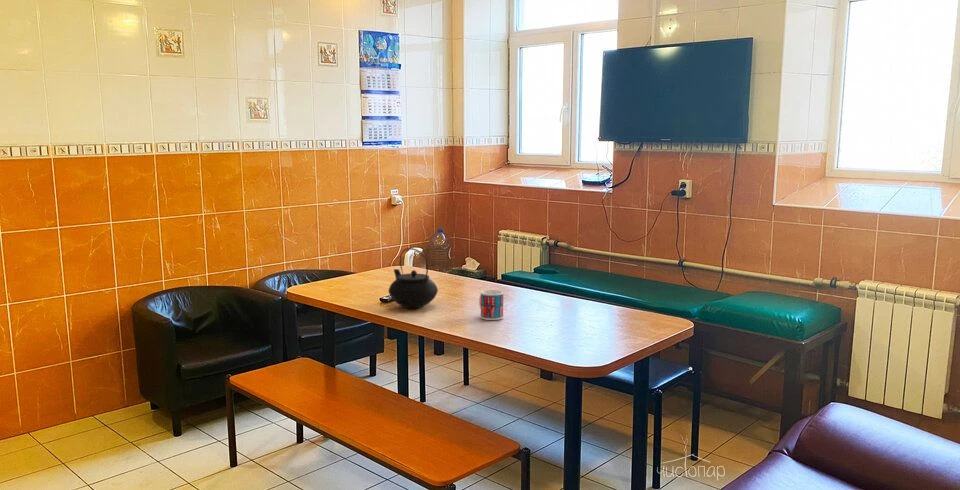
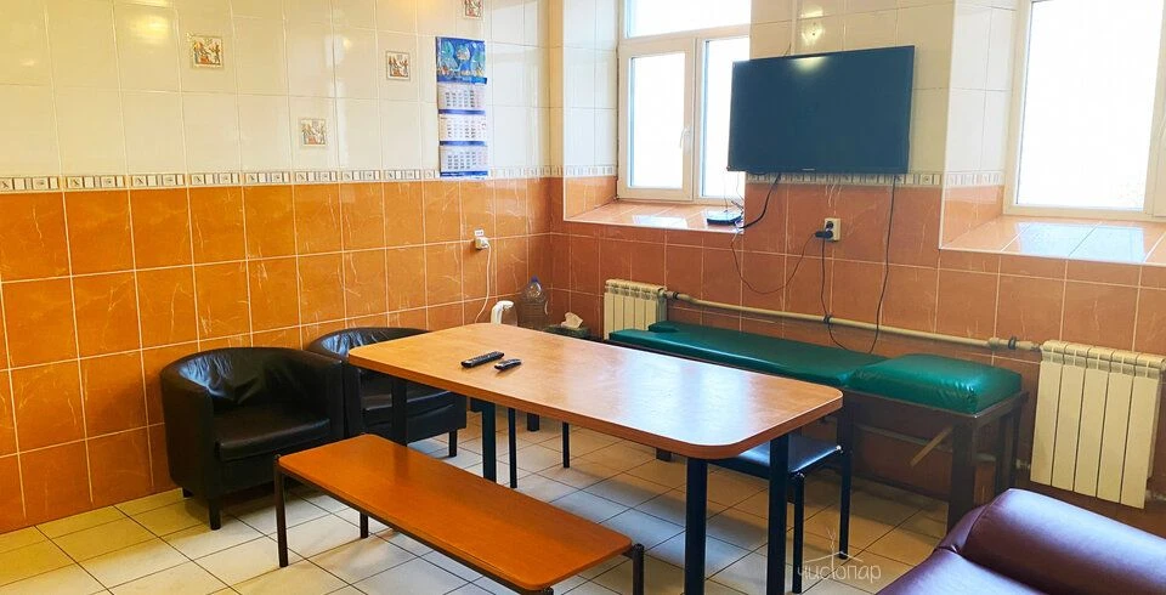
- mug [478,289,504,321]
- teapot [387,247,439,309]
